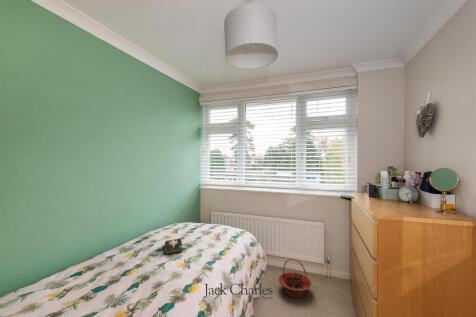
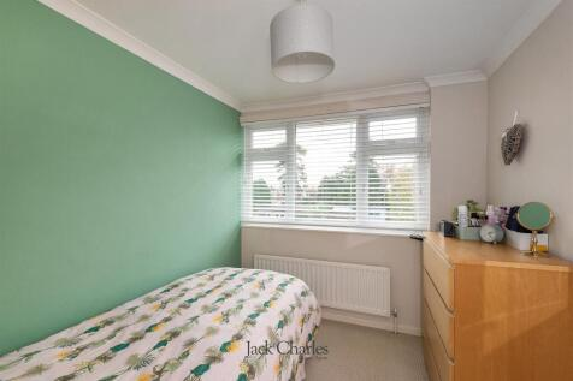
- hardback book [164,237,184,255]
- basket [277,258,312,299]
